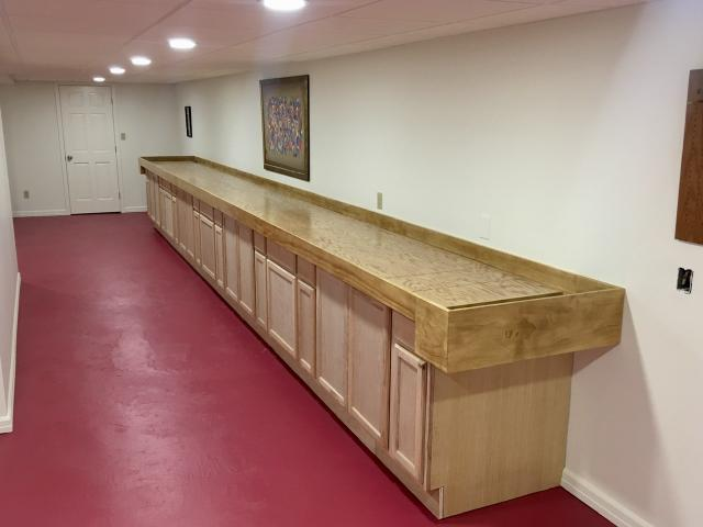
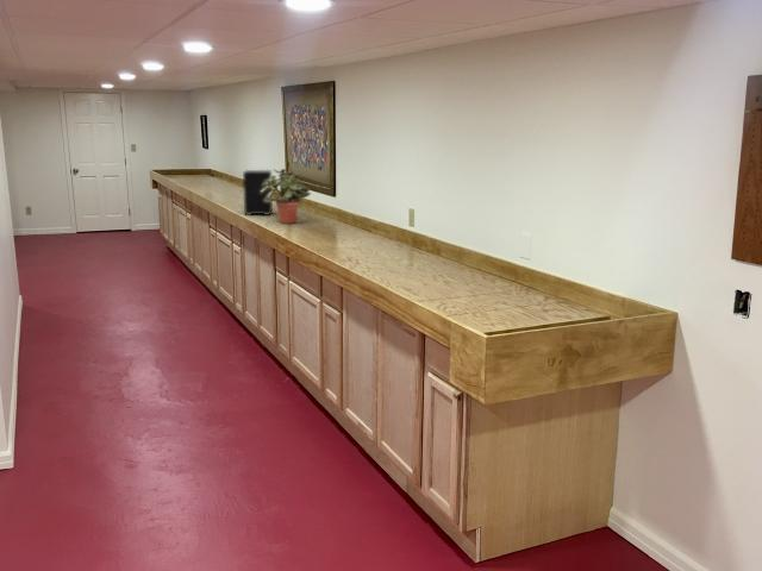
+ speaker [242,169,274,217]
+ potted plant [261,168,312,225]
